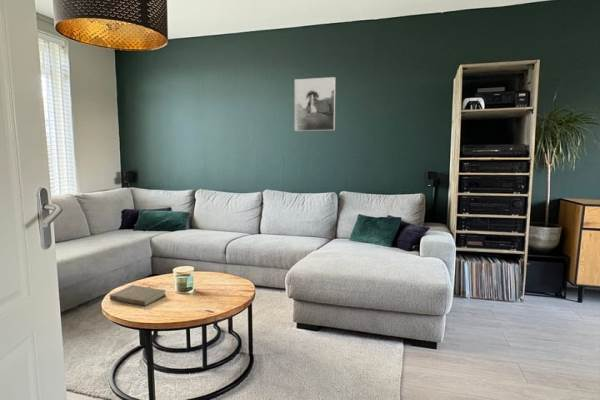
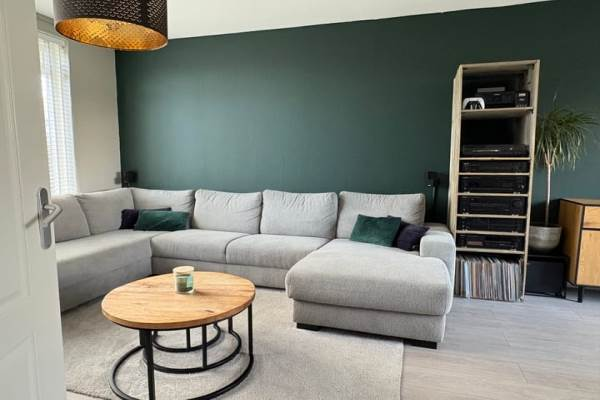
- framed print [294,76,336,132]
- book [109,284,167,307]
